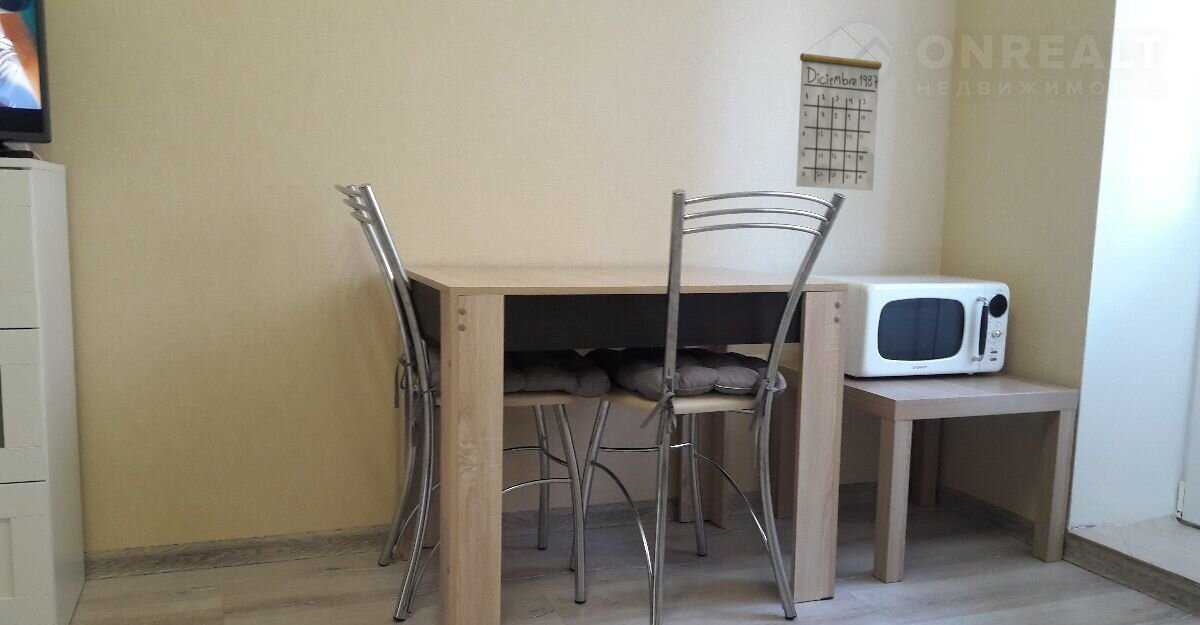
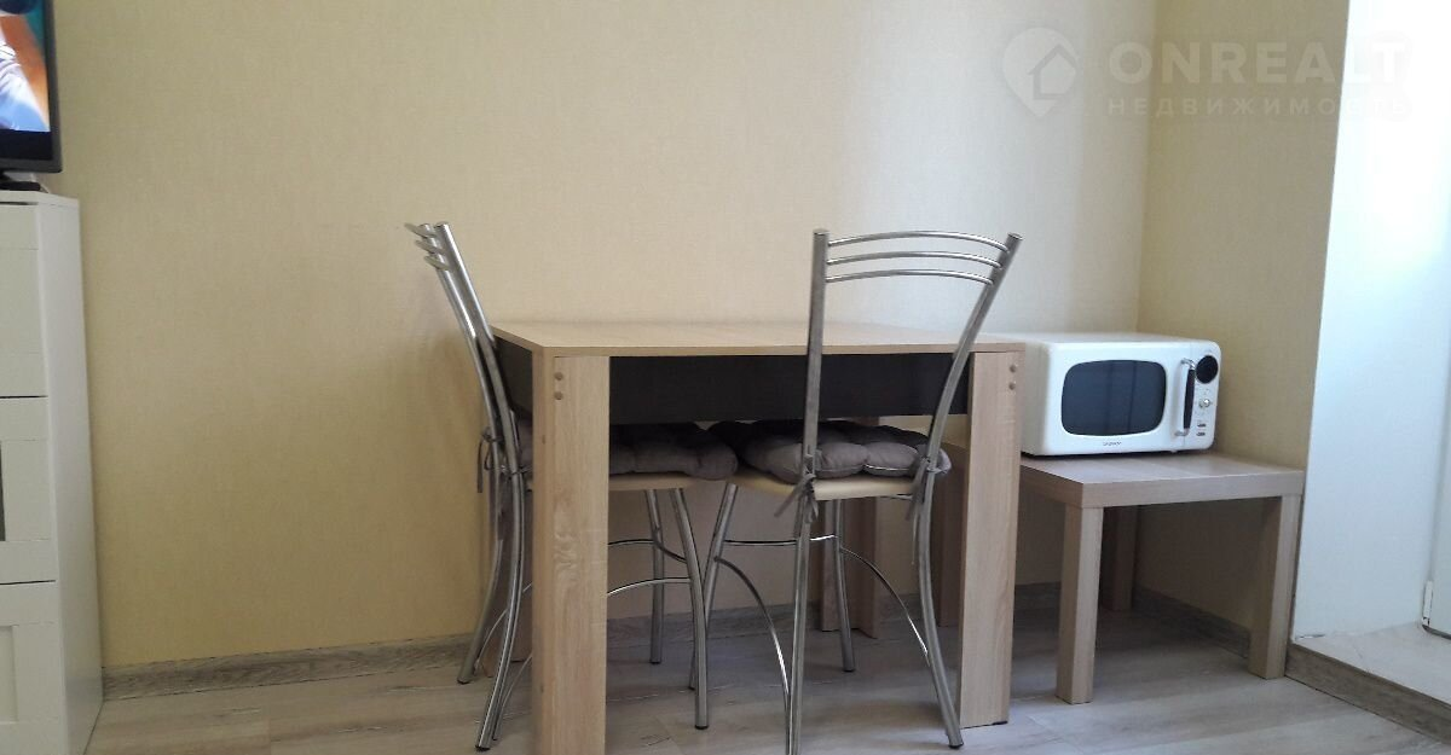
- calendar [795,26,883,192]
